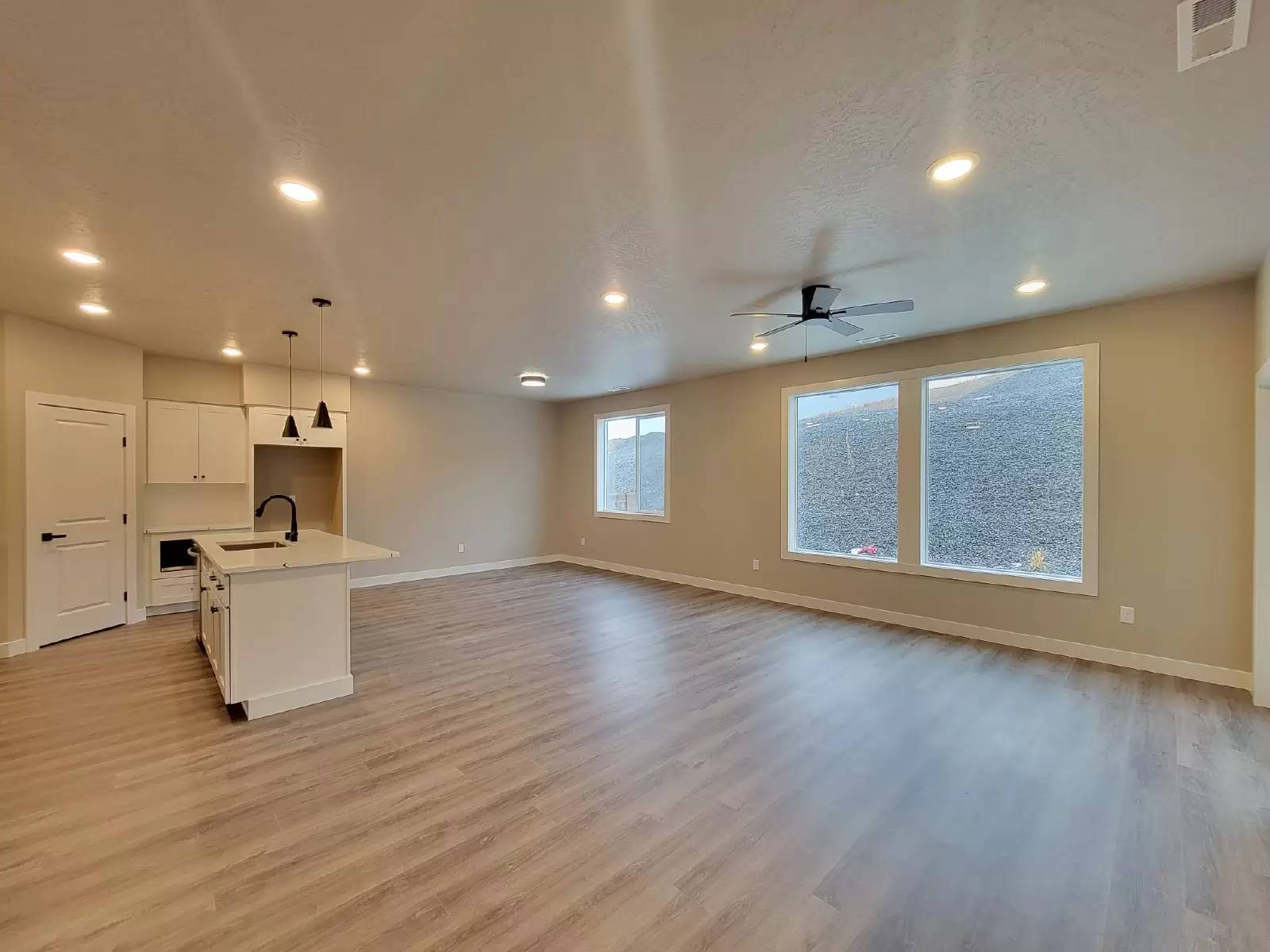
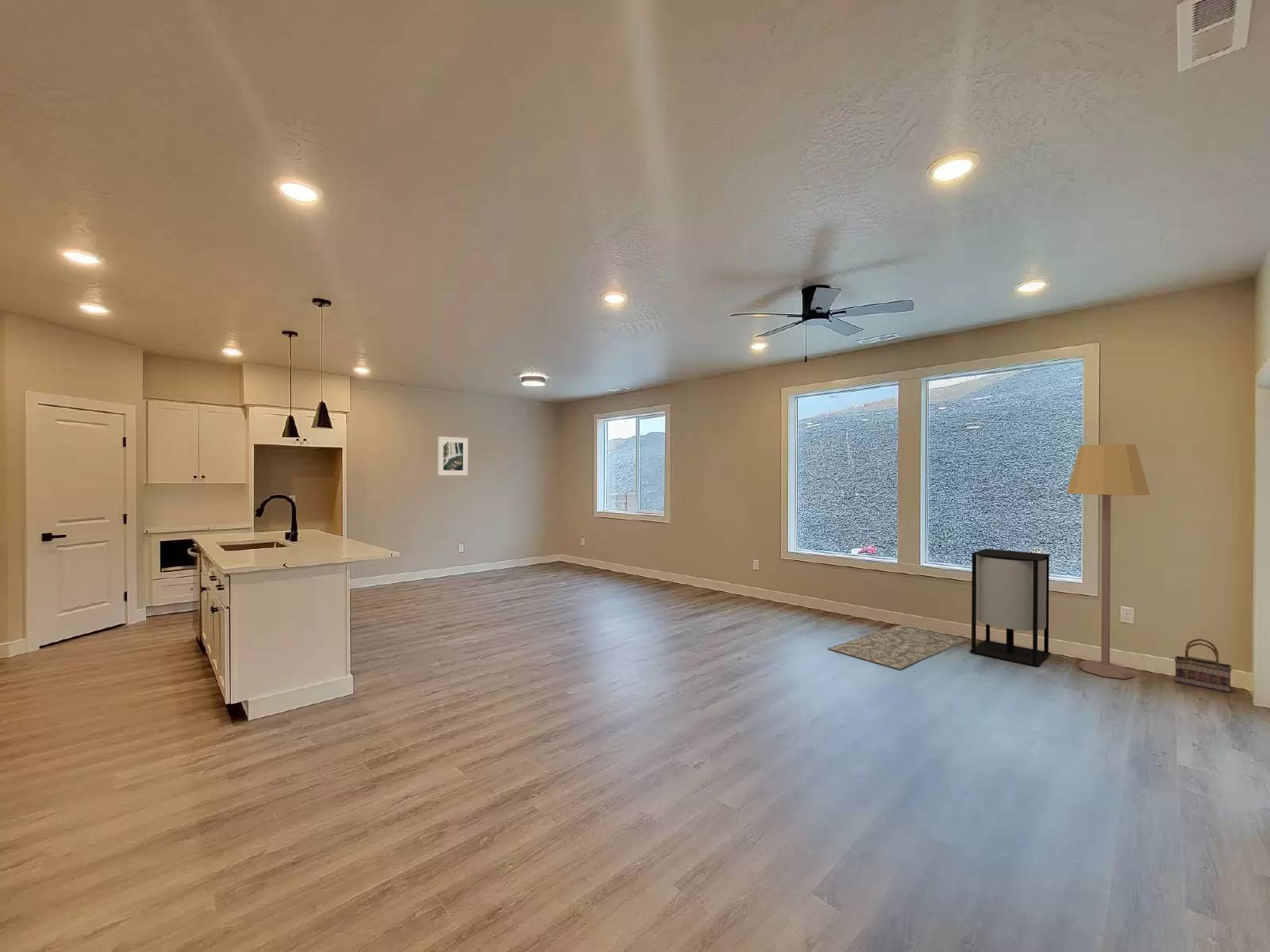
+ lamp [1066,443,1151,680]
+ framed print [437,436,469,476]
+ rug [827,624,970,670]
+ basket [1174,638,1232,693]
+ trash can [968,548,1052,667]
